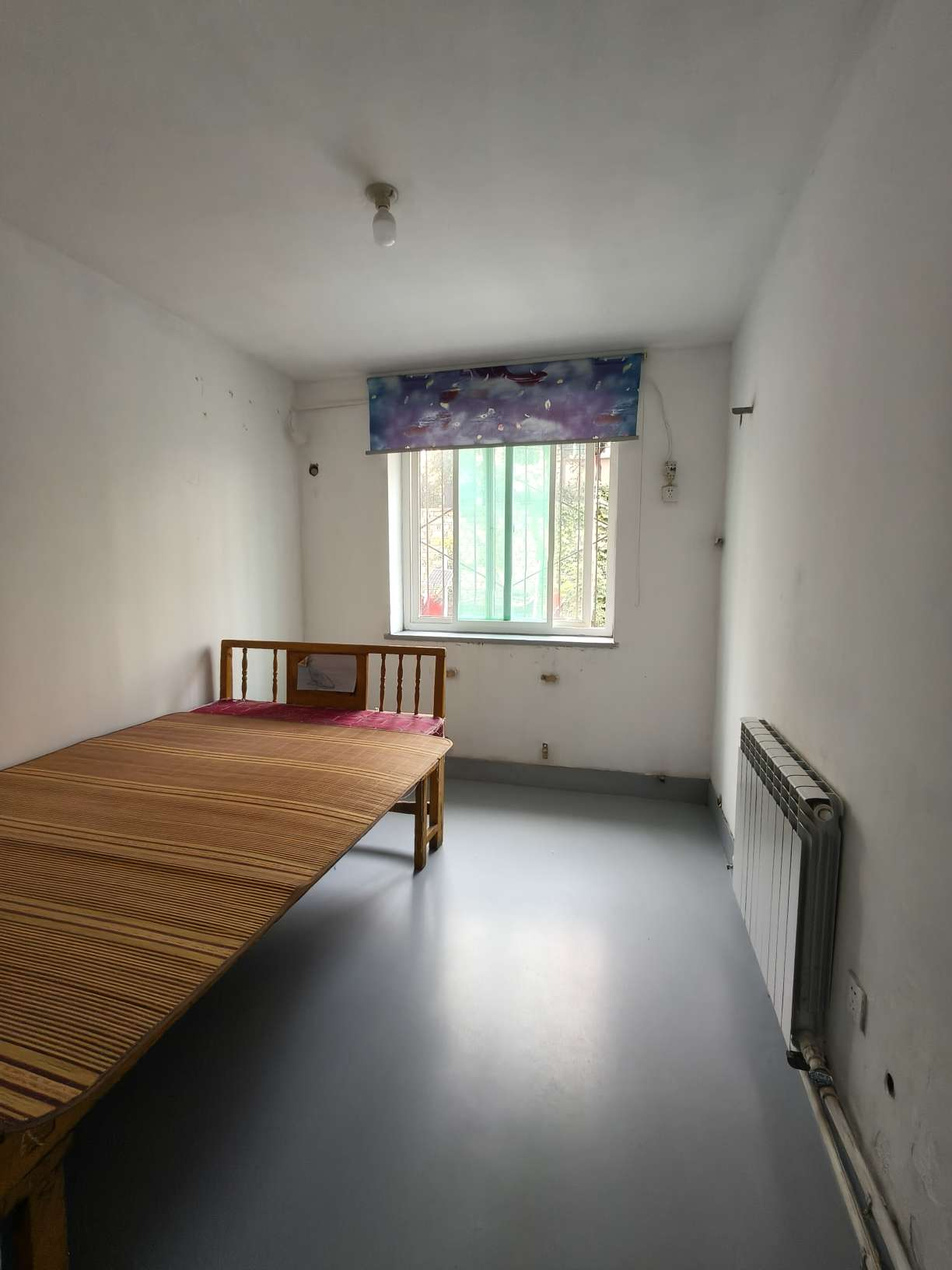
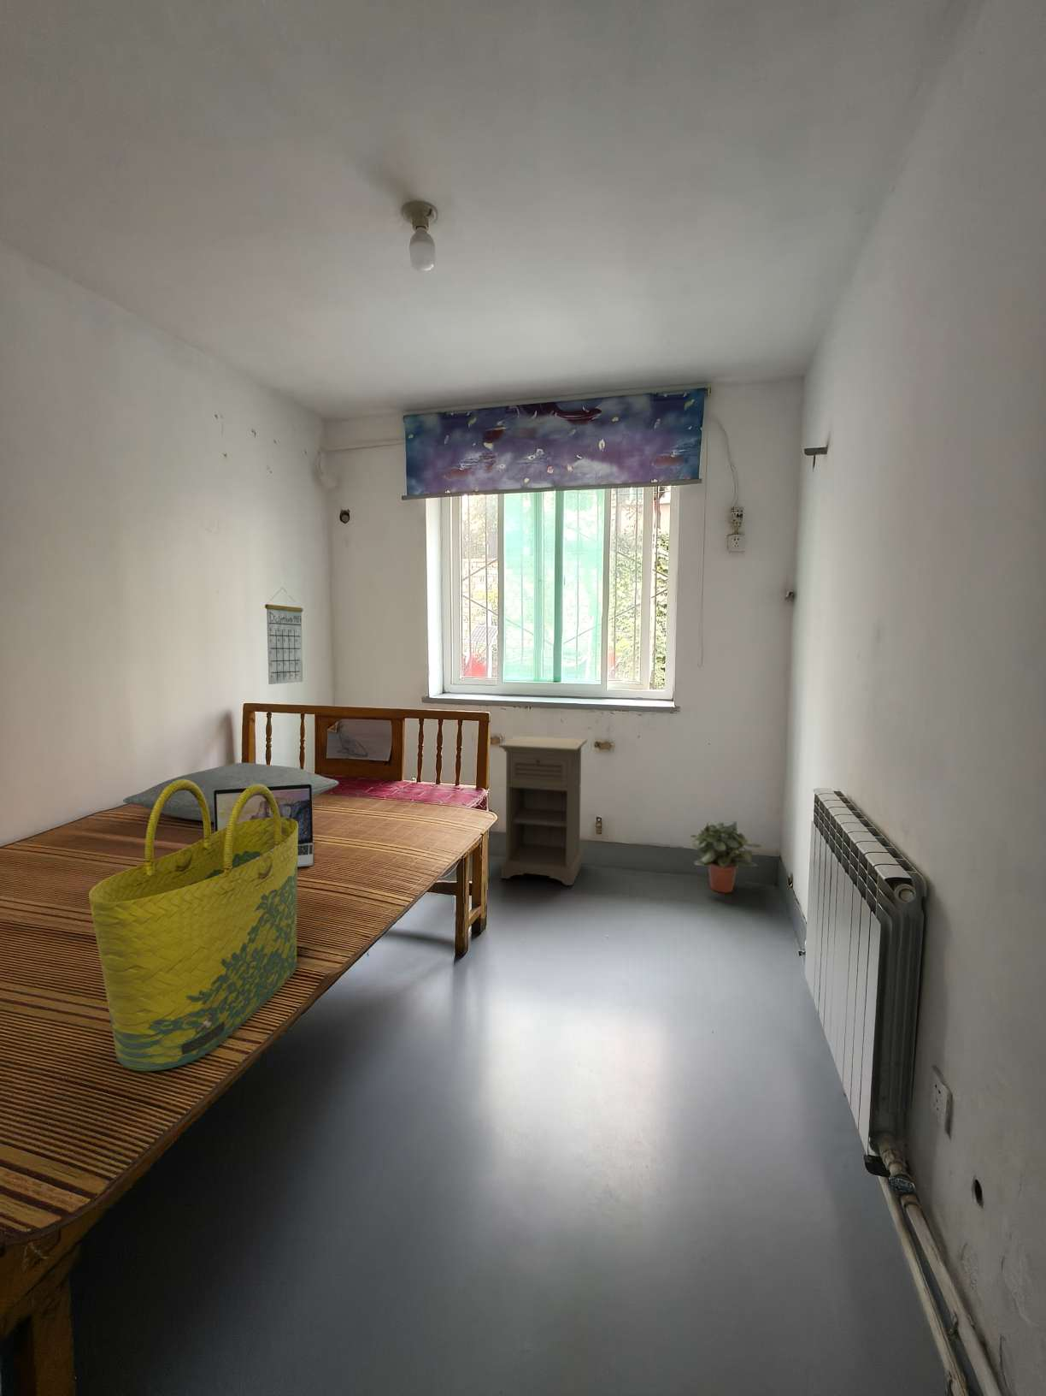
+ pillow [122,762,340,823]
+ nightstand [498,734,588,886]
+ potted plant [689,820,763,894]
+ tote bag [88,779,298,1072]
+ calendar [264,587,304,685]
+ laptop [213,784,313,867]
